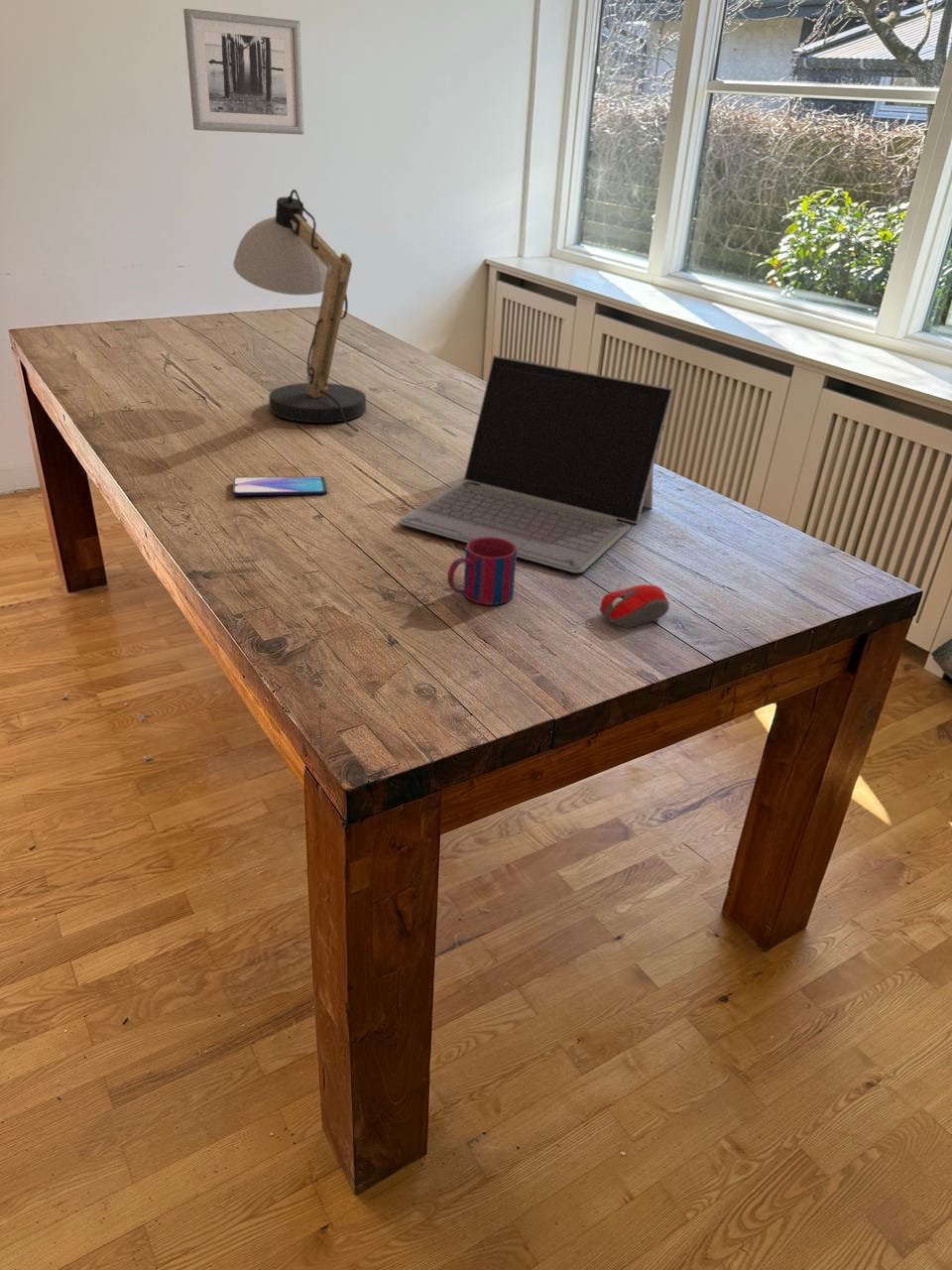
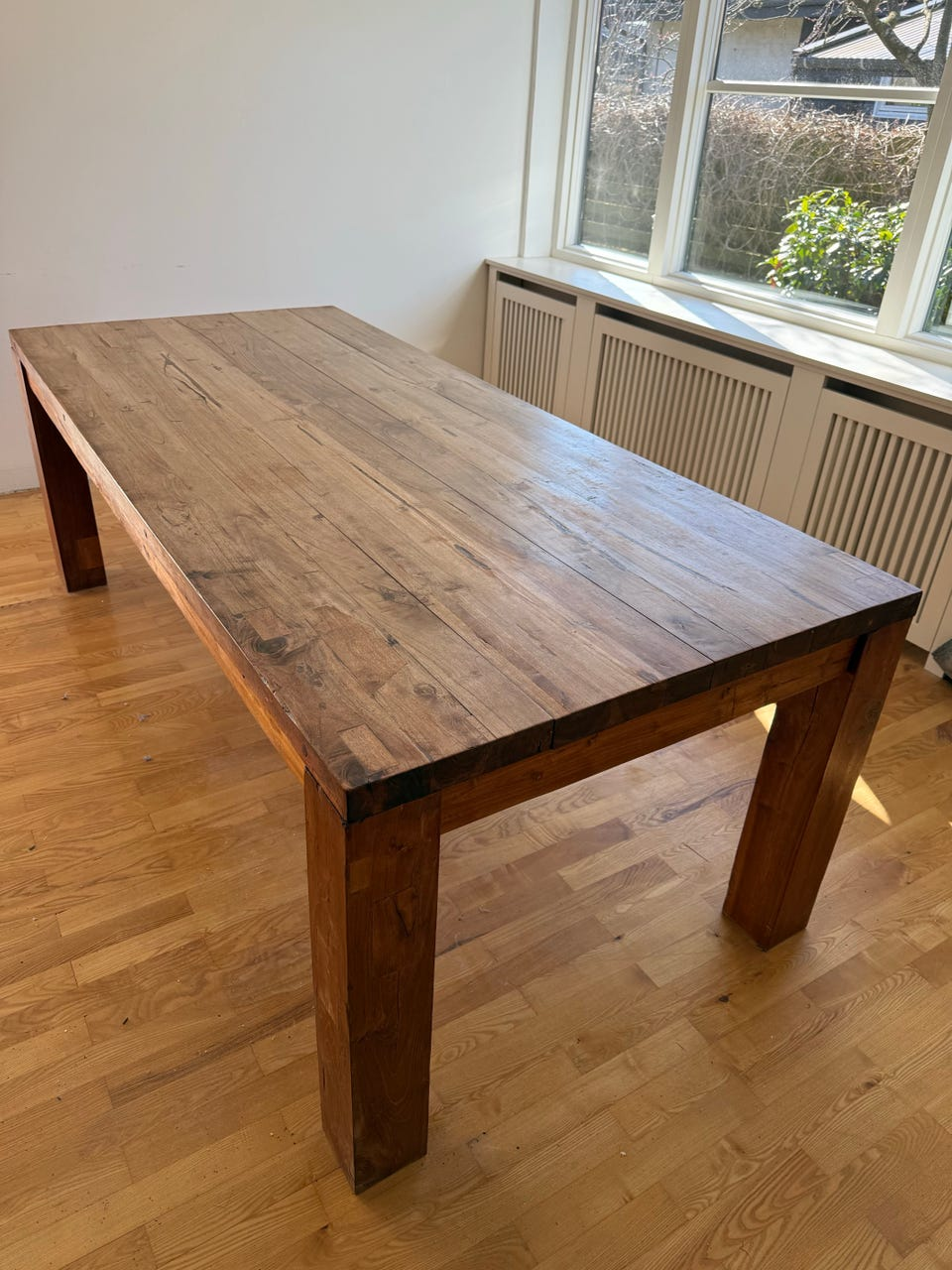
- laptop [397,354,675,574]
- computer mouse [599,583,670,629]
- wall art [182,8,304,136]
- desk lamp [232,189,367,434]
- mug [446,537,518,606]
- smartphone [232,475,328,496]
